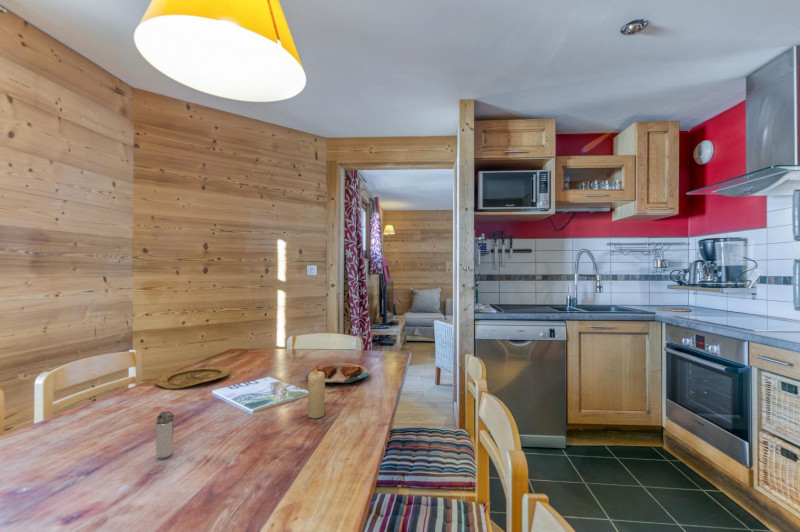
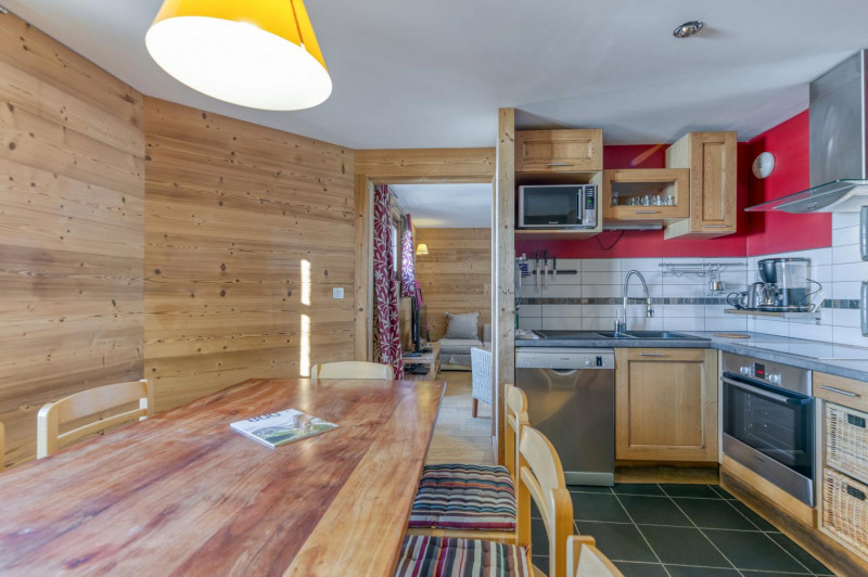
- plate [154,366,231,390]
- shaker [155,410,176,460]
- candle [307,364,326,419]
- plate [305,363,371,384]
